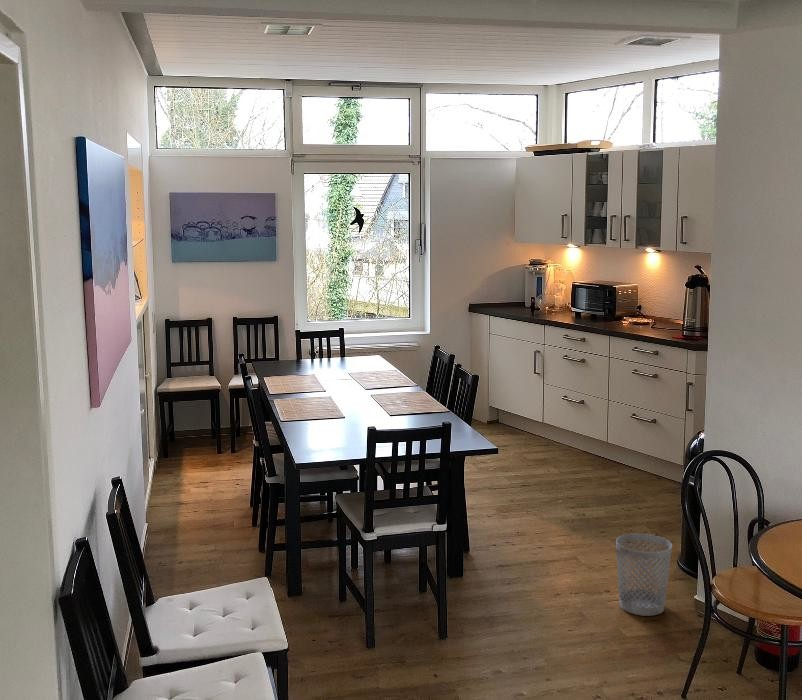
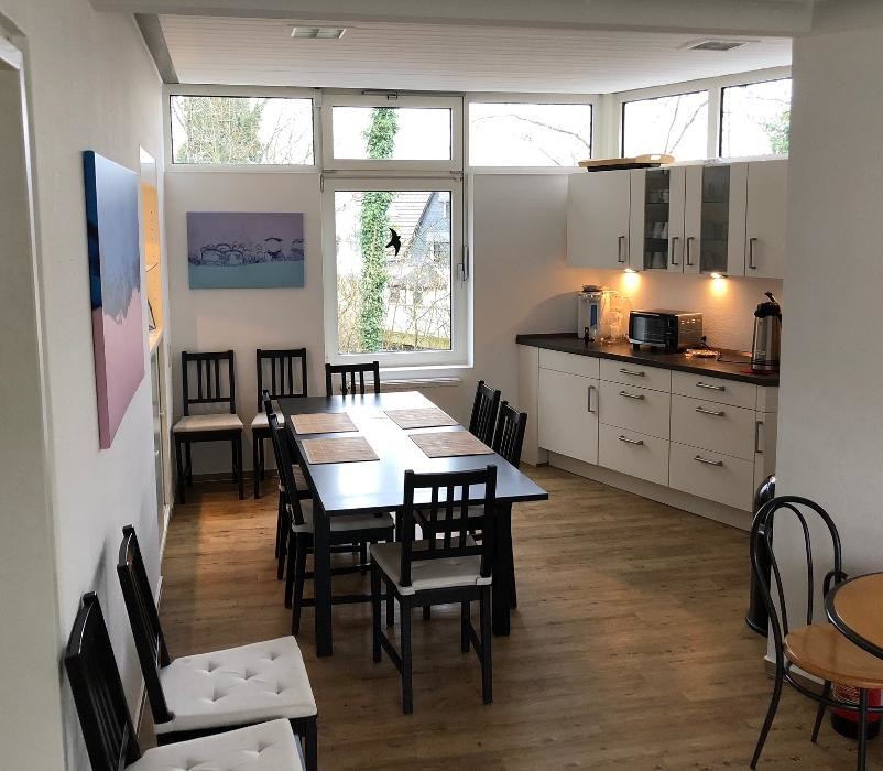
- wastebasket [615,533,673,617]
